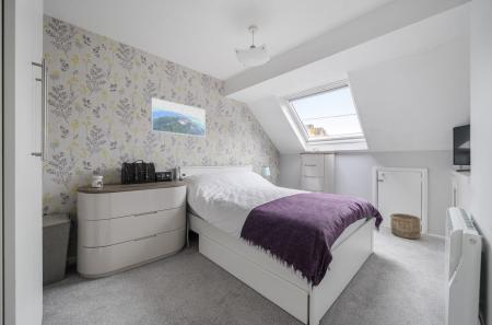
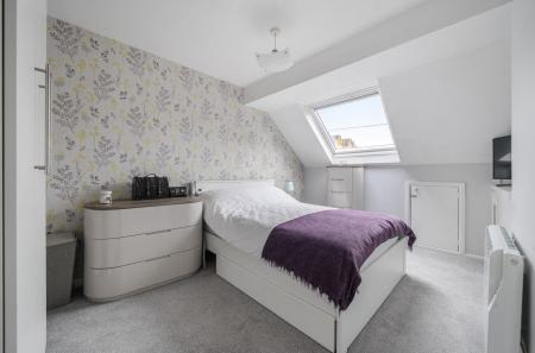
- wooden bucket [389,212,422,240]
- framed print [150,97,207,138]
